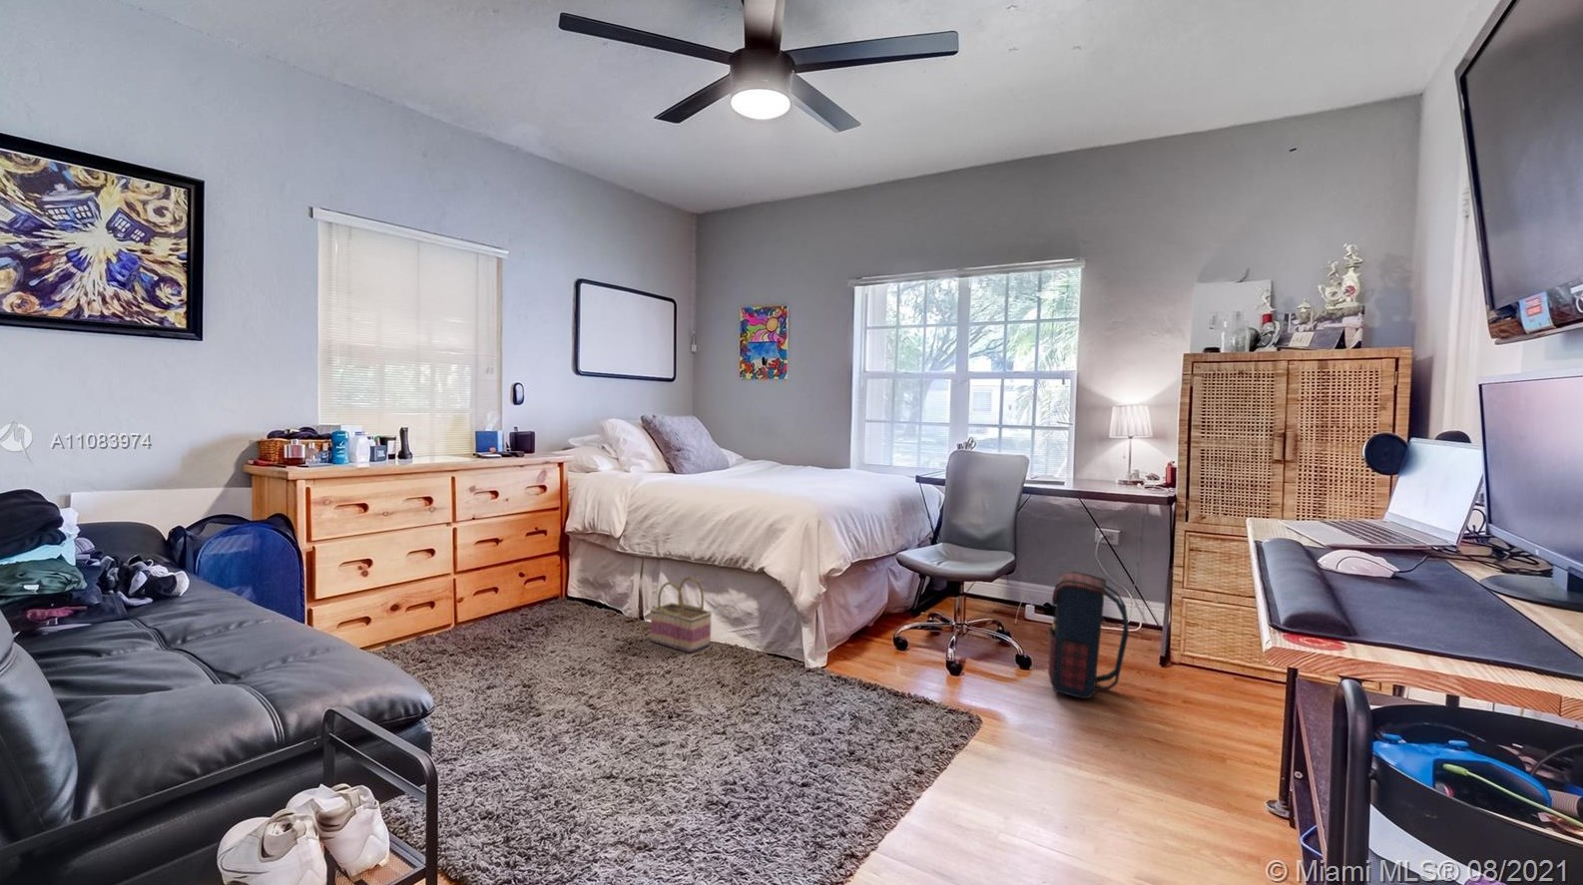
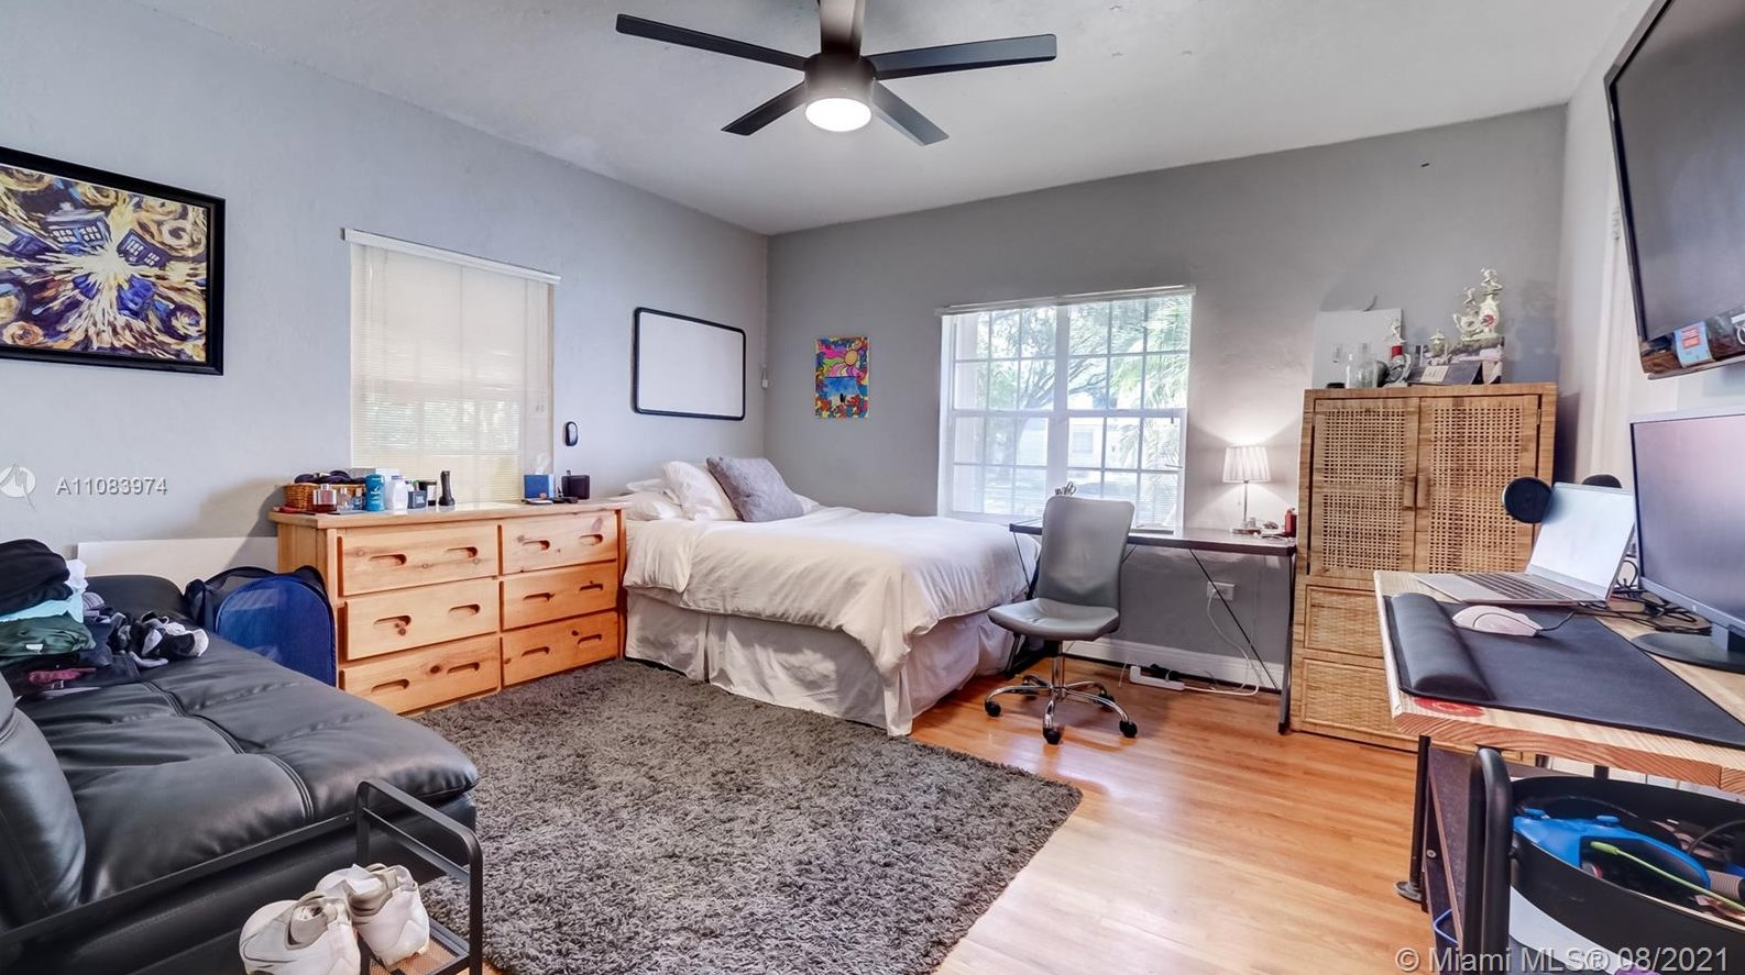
- basket [649,576,712,653]
- satchel [1047,571,1130,699]
